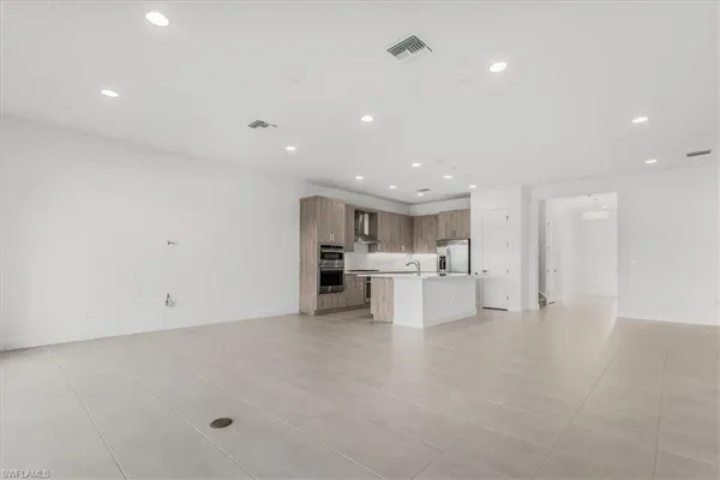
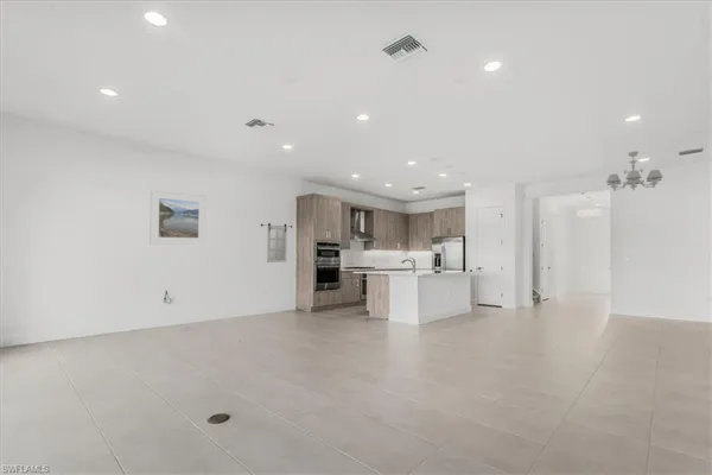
+ chandelier [605,151,663,192]
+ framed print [148,189,208,246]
+ home mirror [260,222,293,264]
